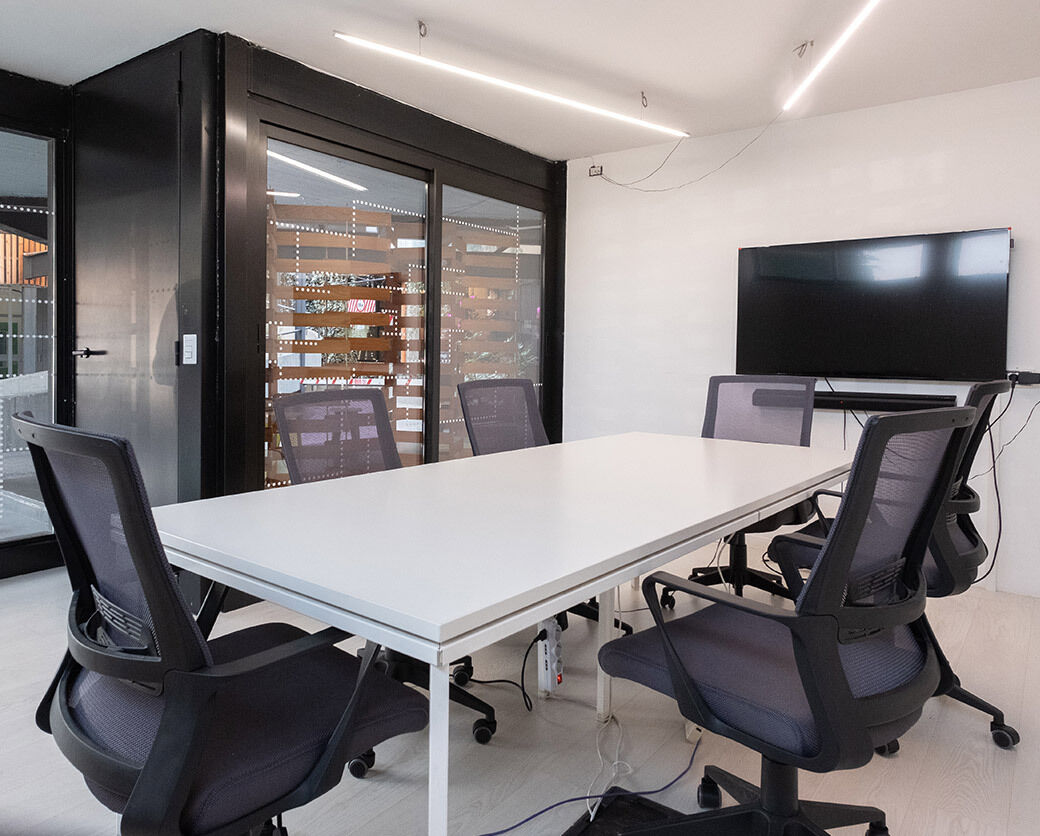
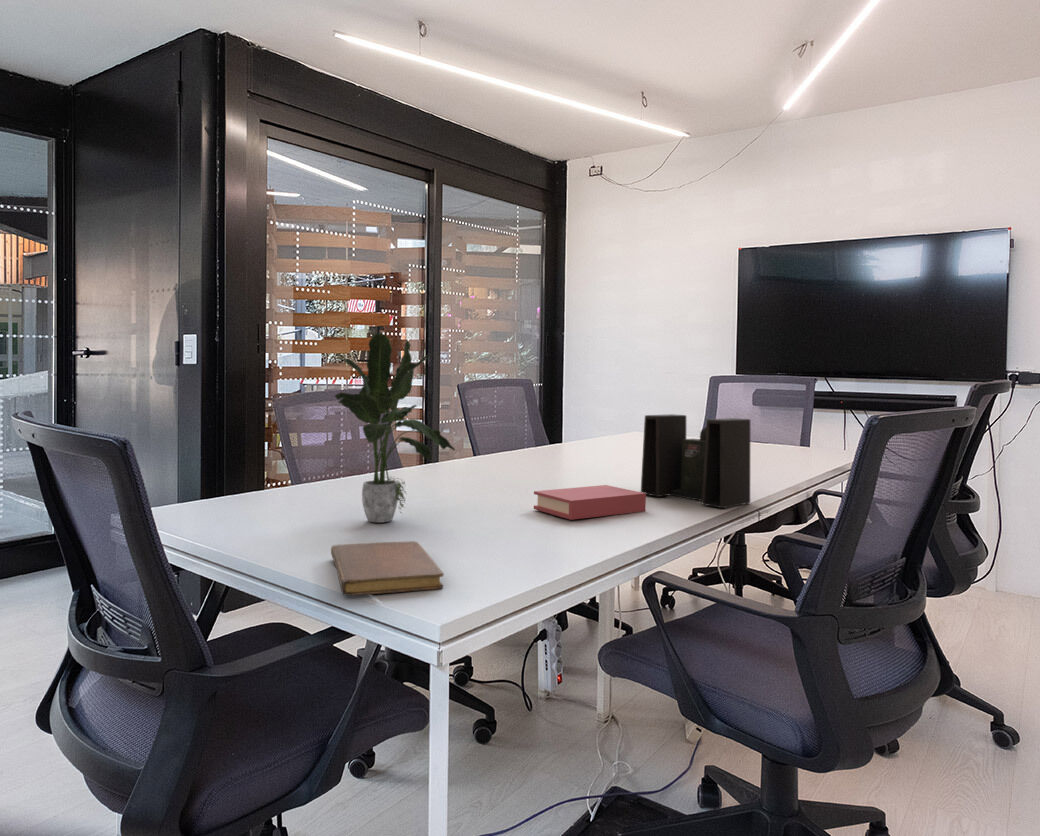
+ speaker [640,413,751,509]
+ potted plant [334,332,456,524]
+ book [533,484,647,521]
+ notebook [330,540,445,597]
